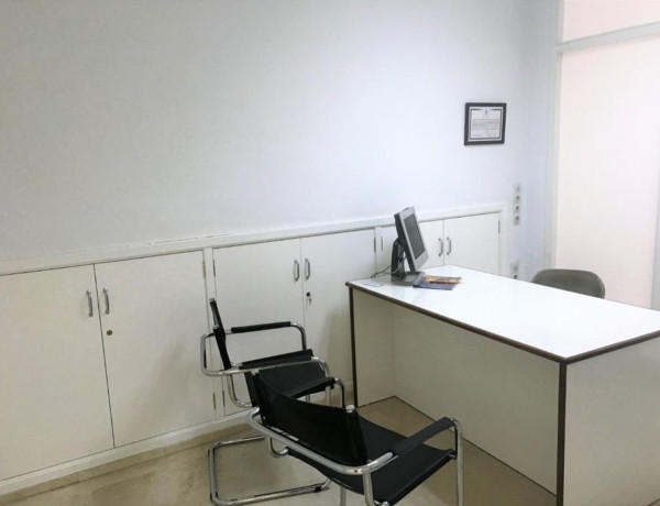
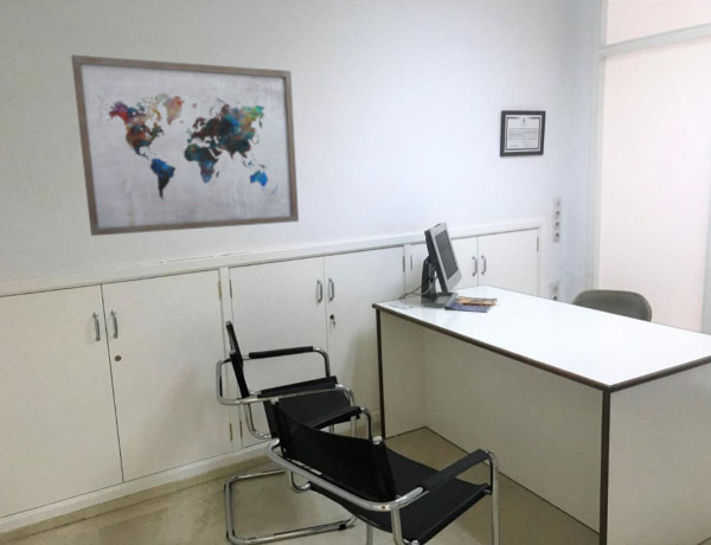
+ wall art [70,53,300,237]
